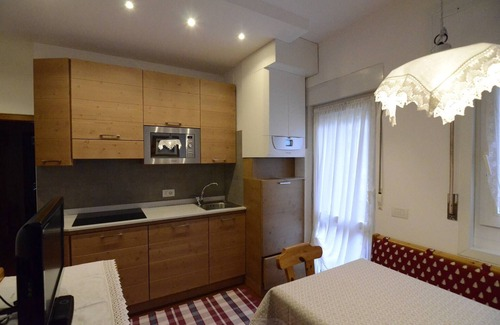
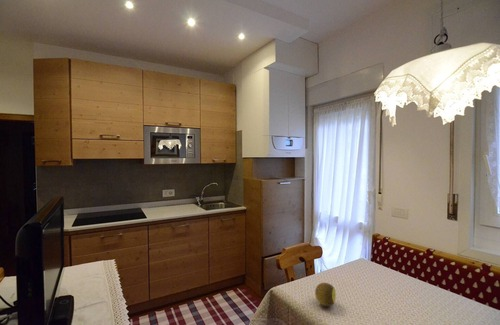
+ fruit [314,282,337,307]
